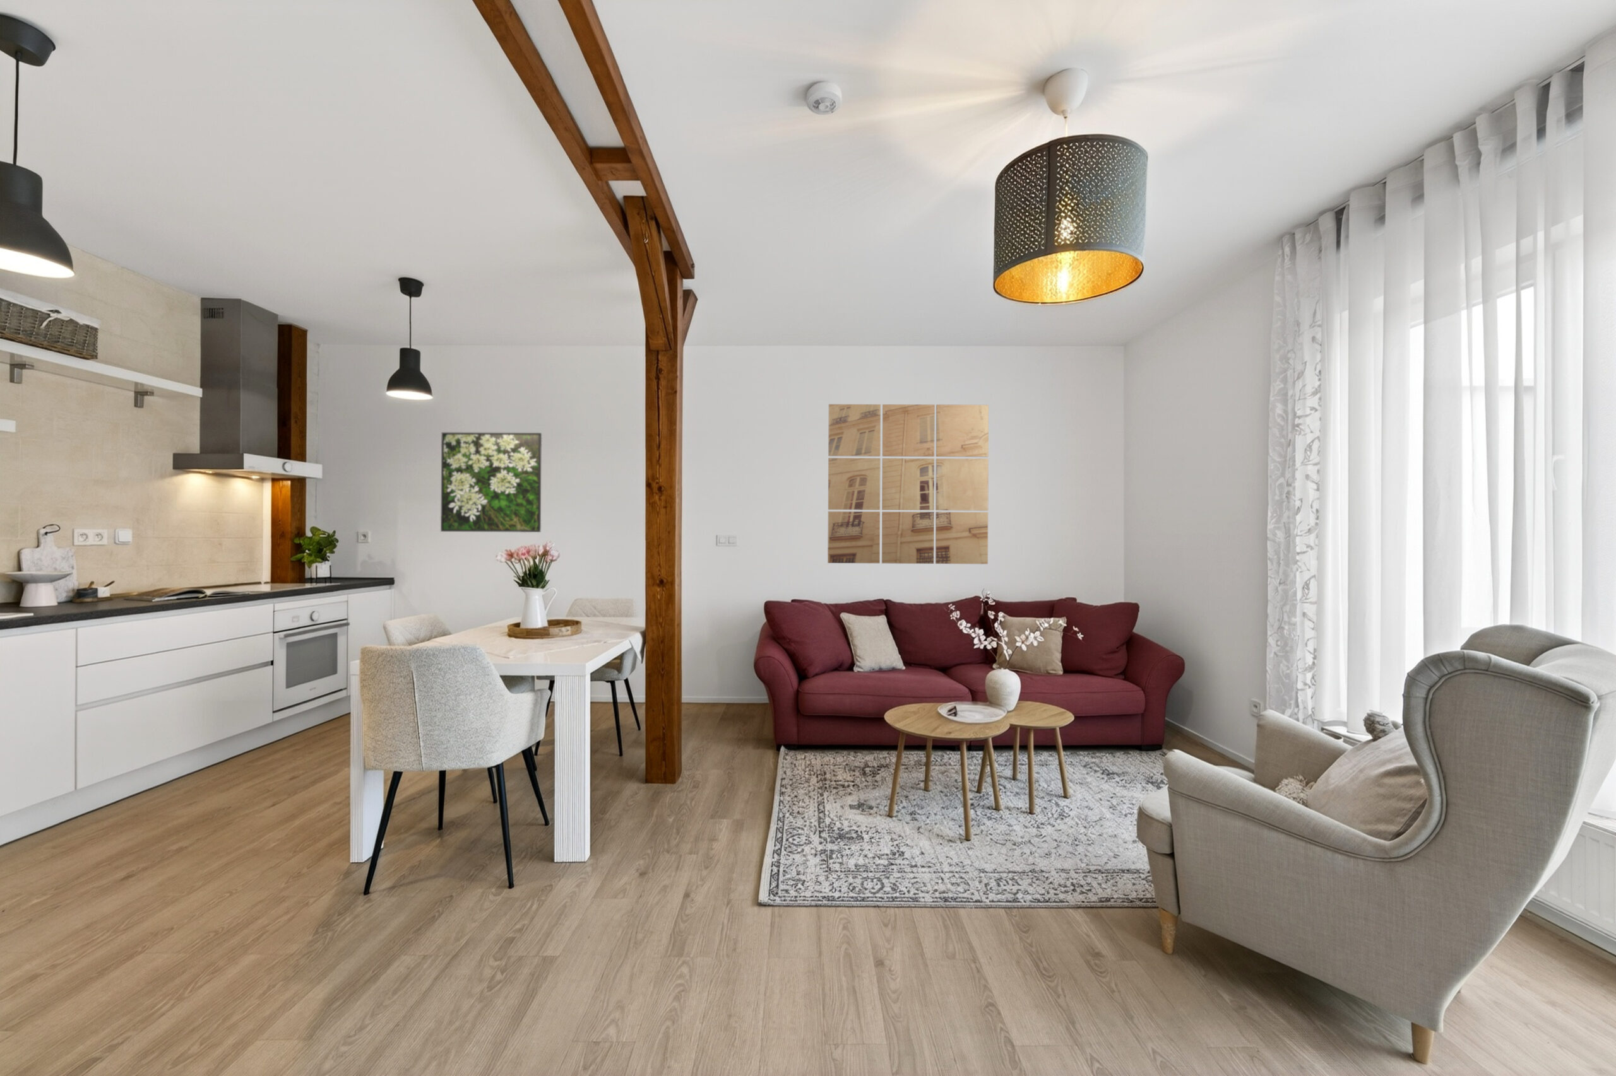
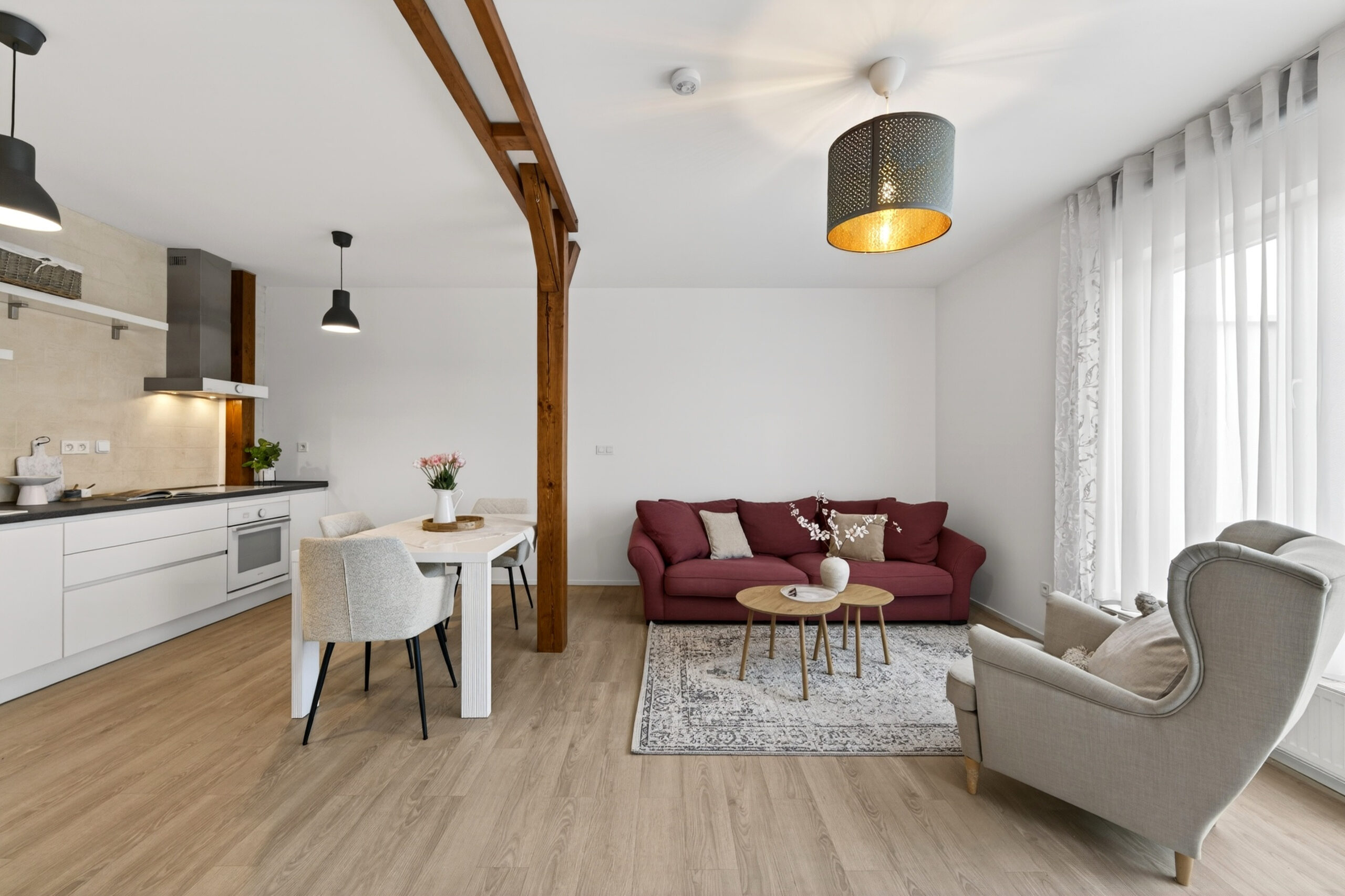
- wall art [827,404,989,564]
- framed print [440,432,542,533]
